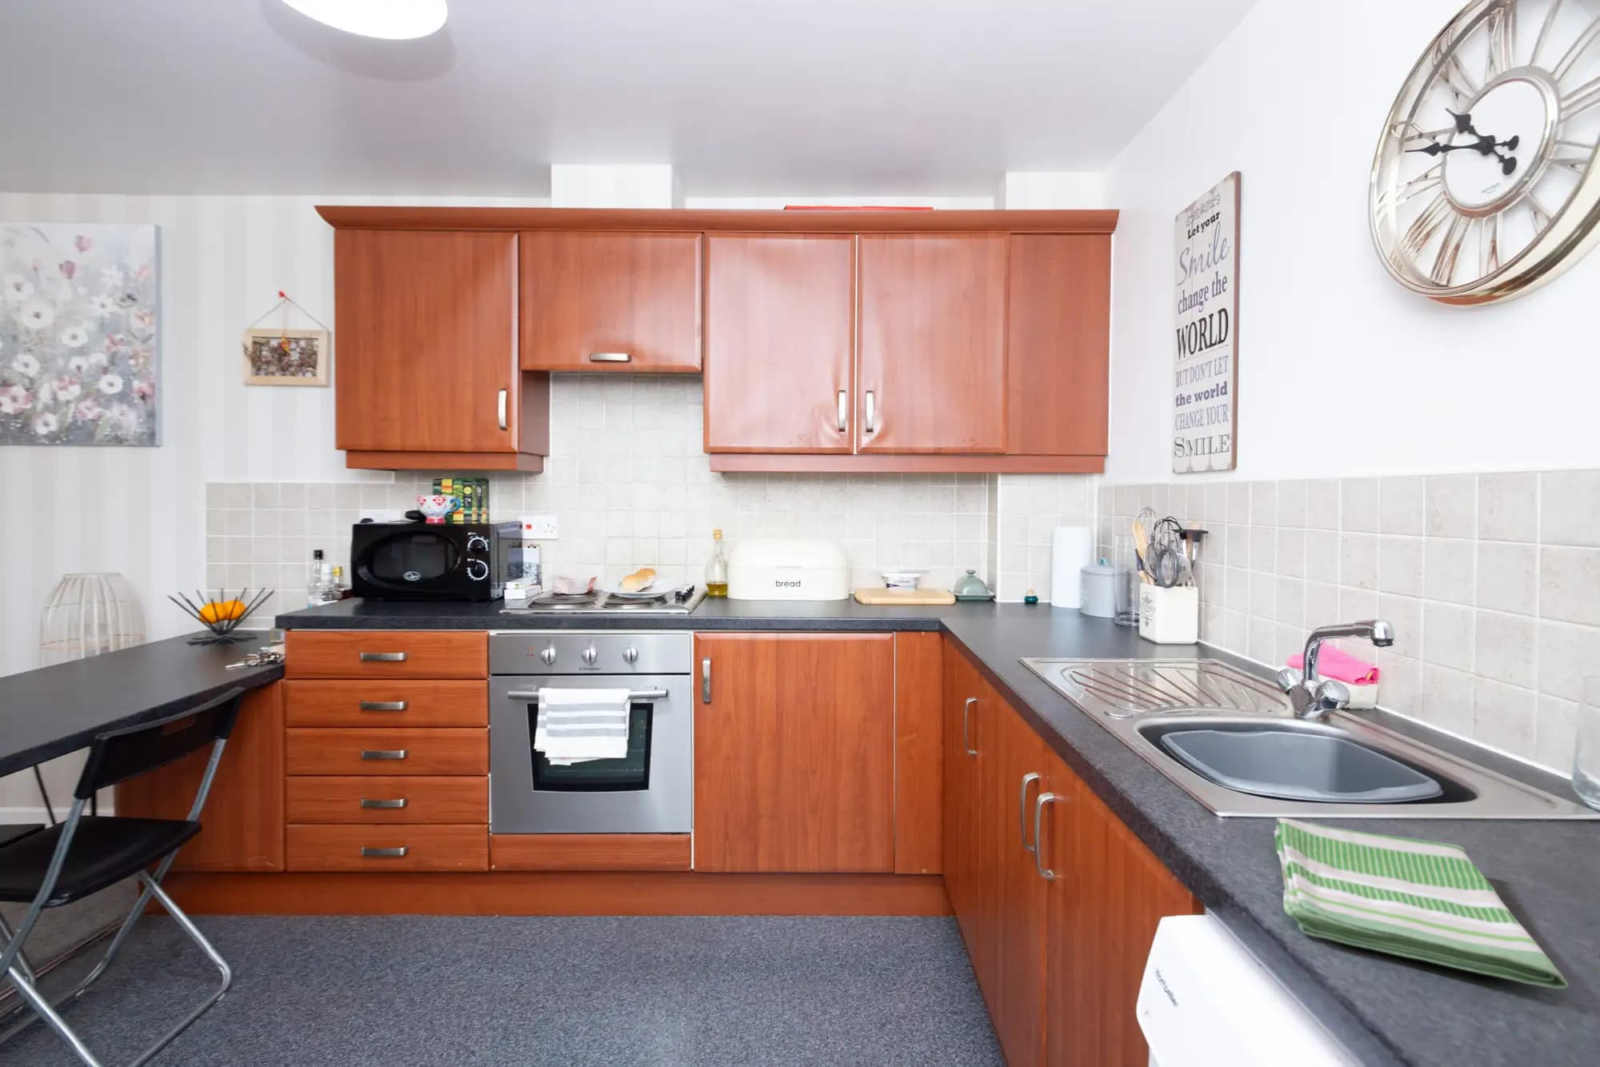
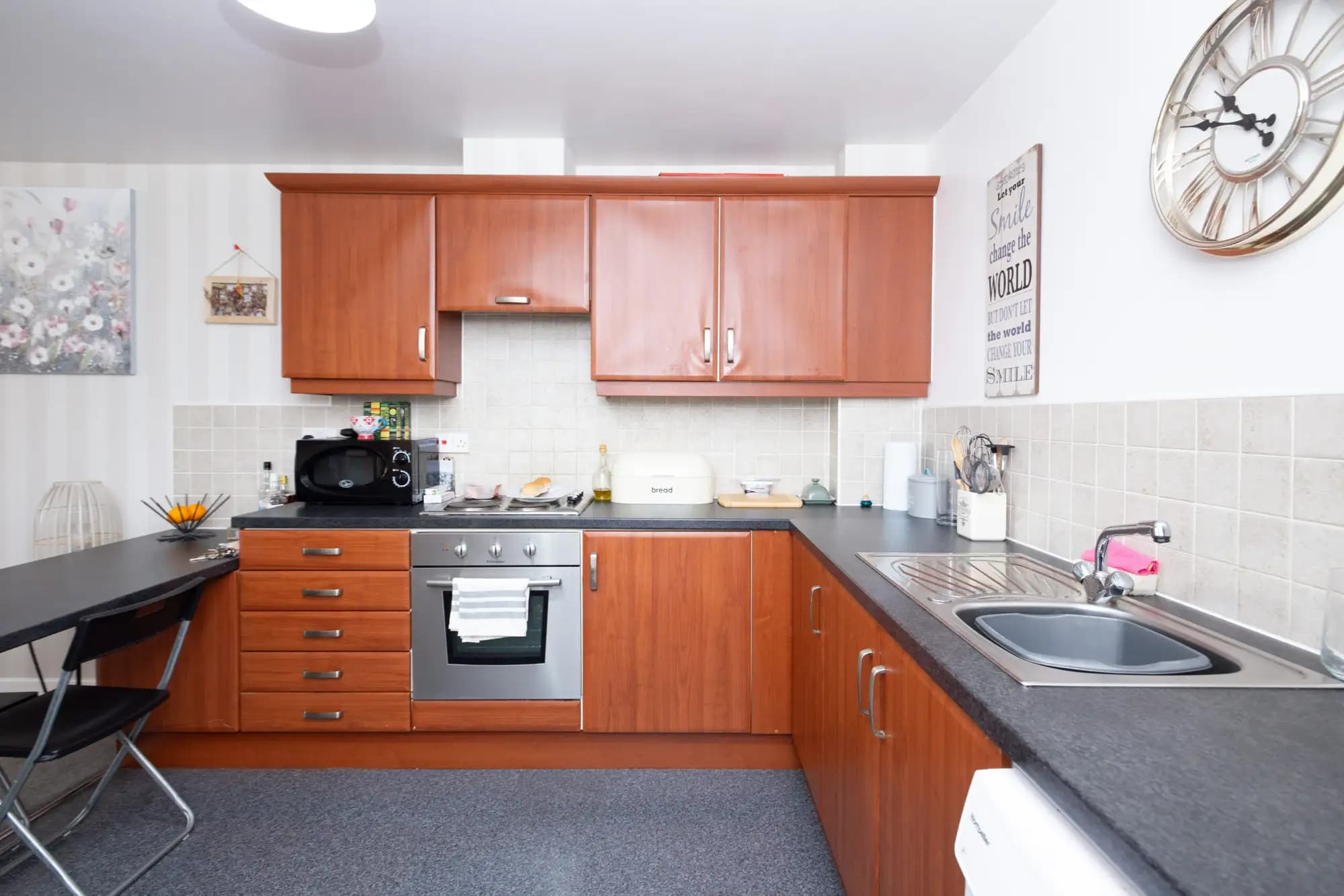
- dish towel [1274,817,1569,990]
